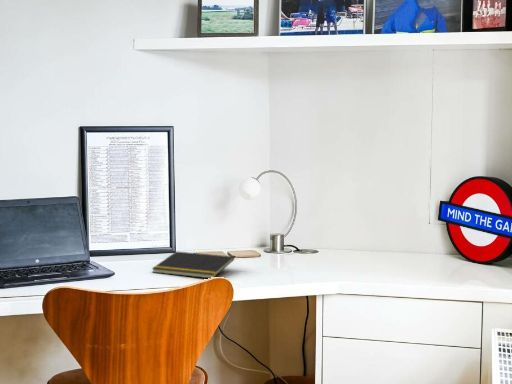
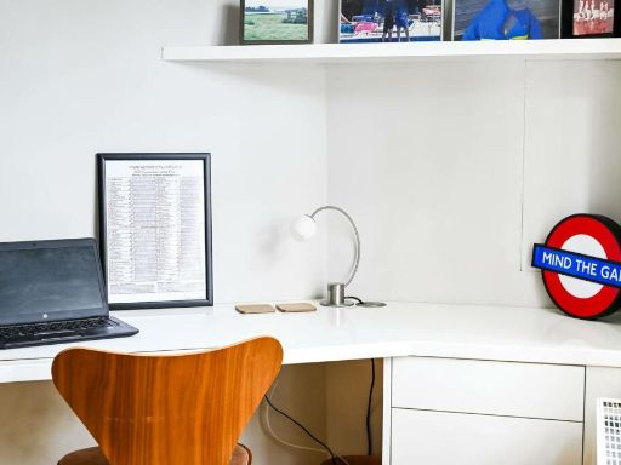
- notepad [151,250,235,279]
